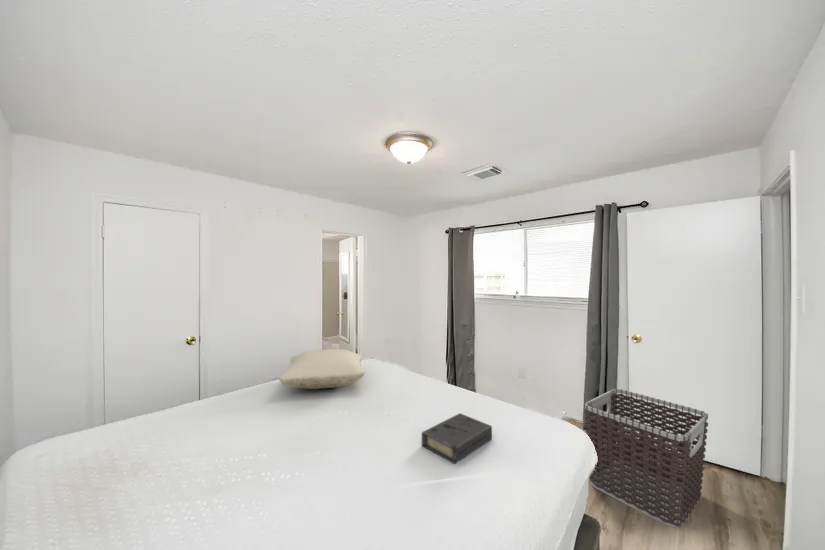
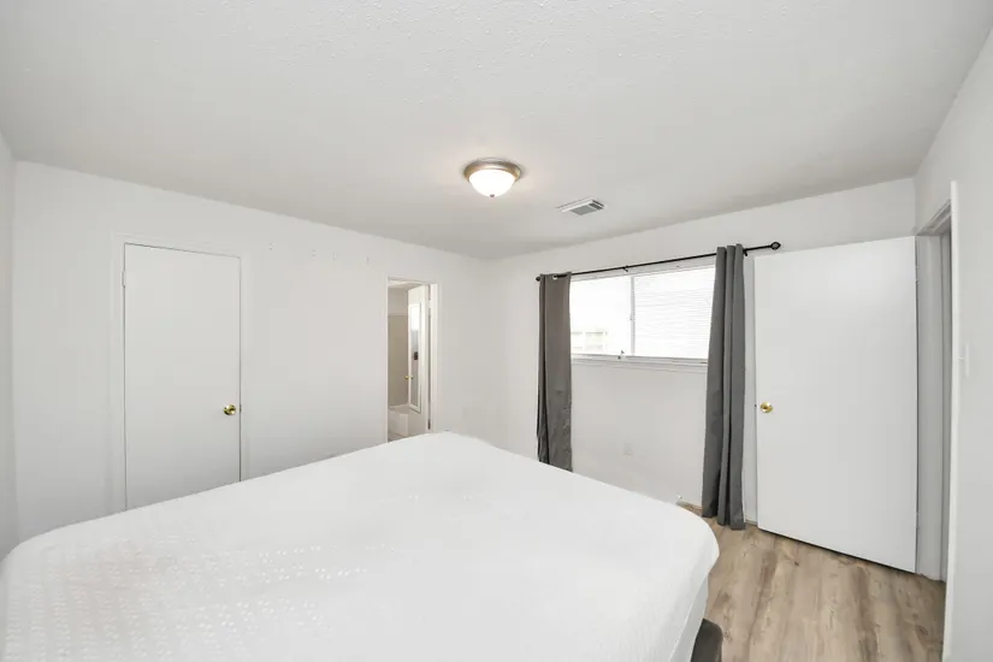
- book [421,412,493,465]
- pillow [278,348,365,390]
- clothes hamper [584,388,709,529]
